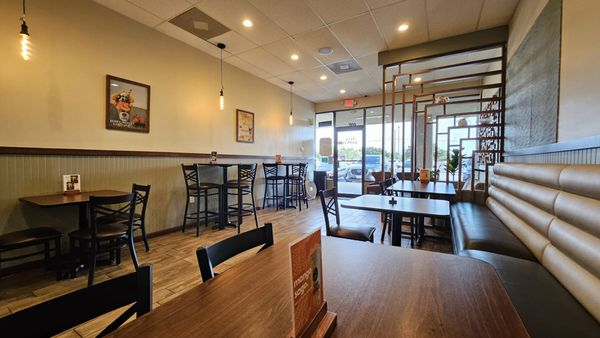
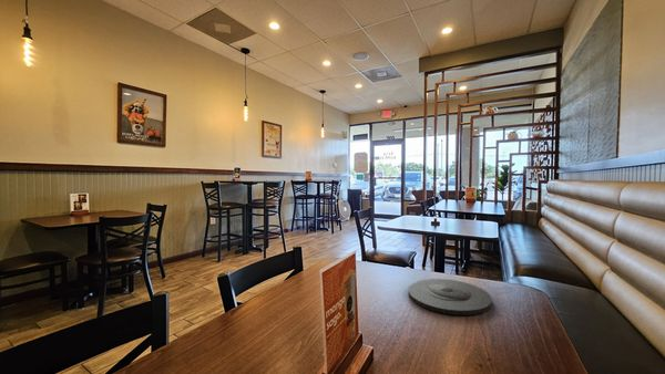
+ plate [408,278,493,316]
